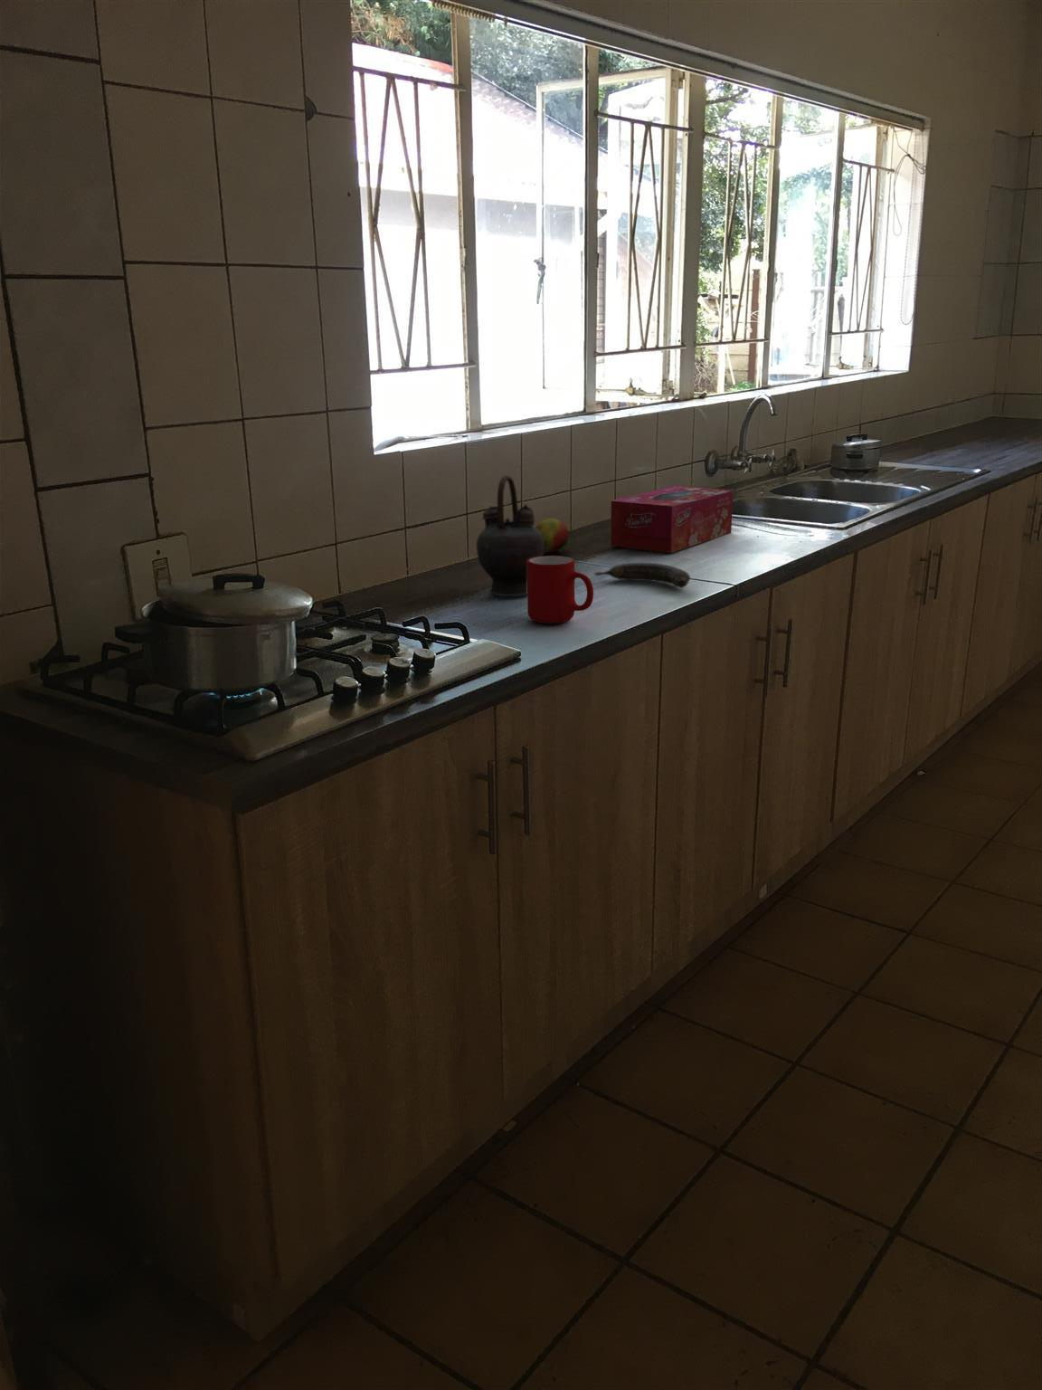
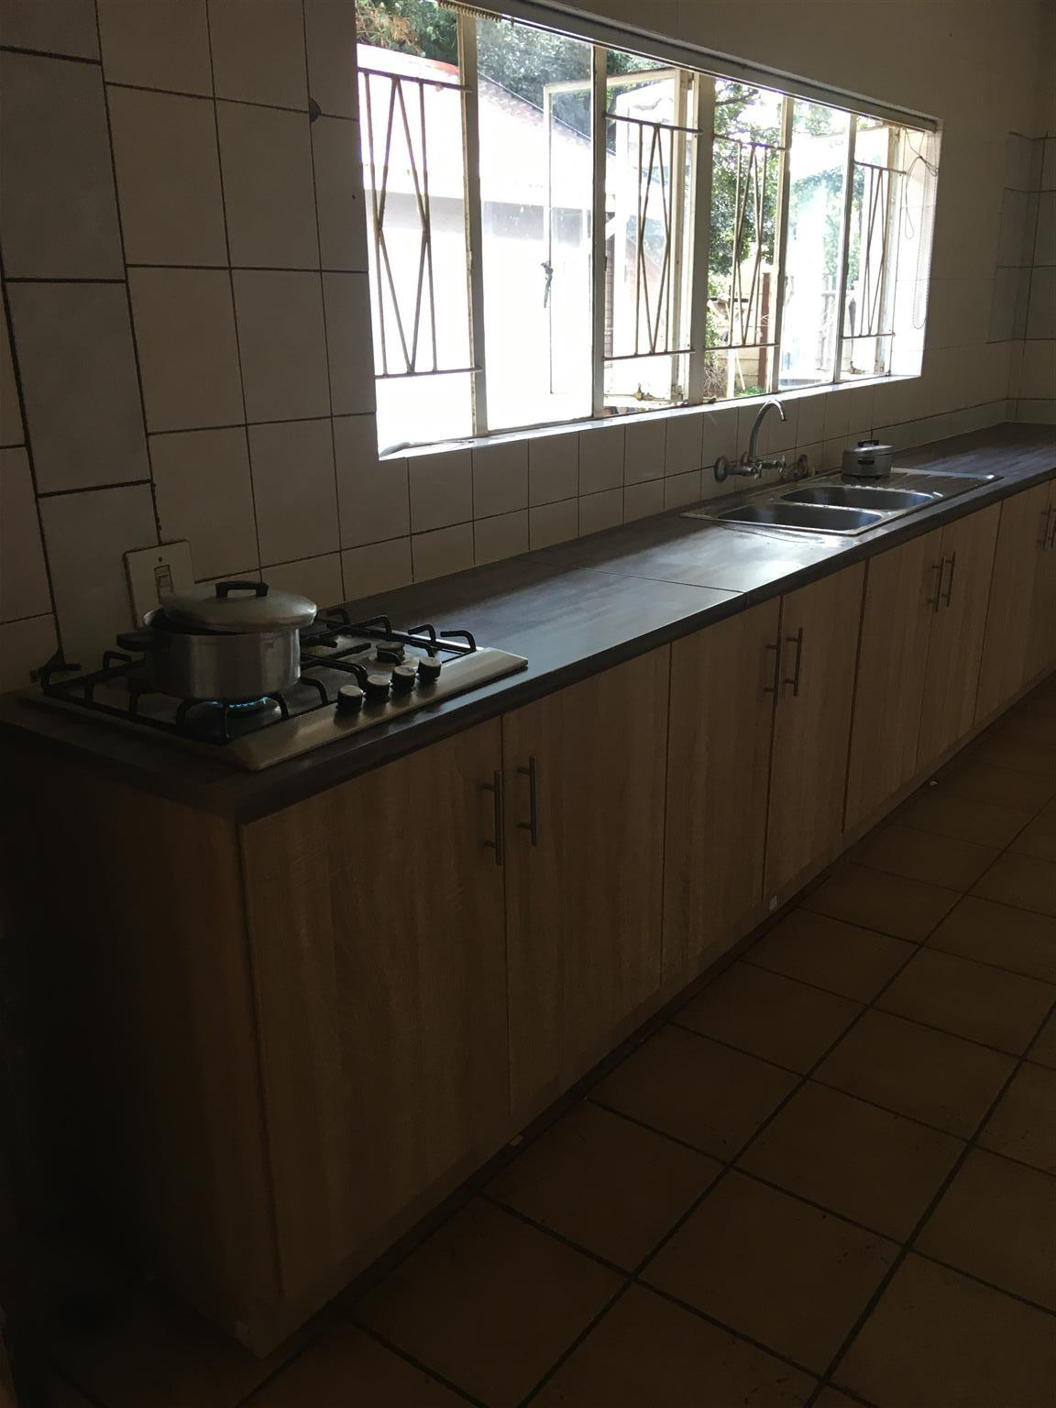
- teapot [476,474,547,598]
- banana [592,561,691,588]
- fruit [534,518,570,555]
- tissue box [610,485,733,554]
- cup [526,555,594,625]
